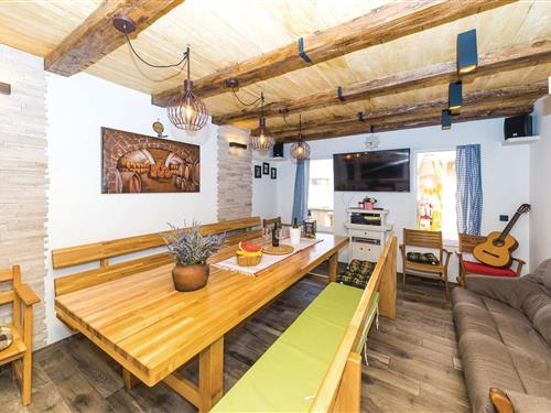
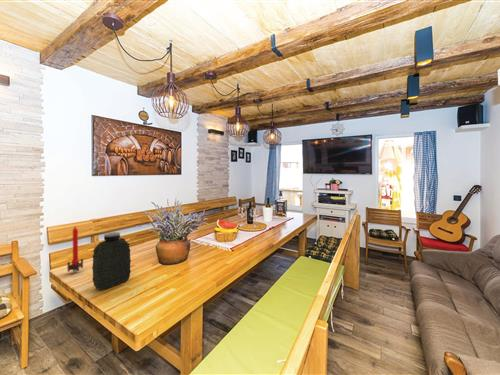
+ water jug [91,231,132,291]
+ candle [66,225,84,274]
